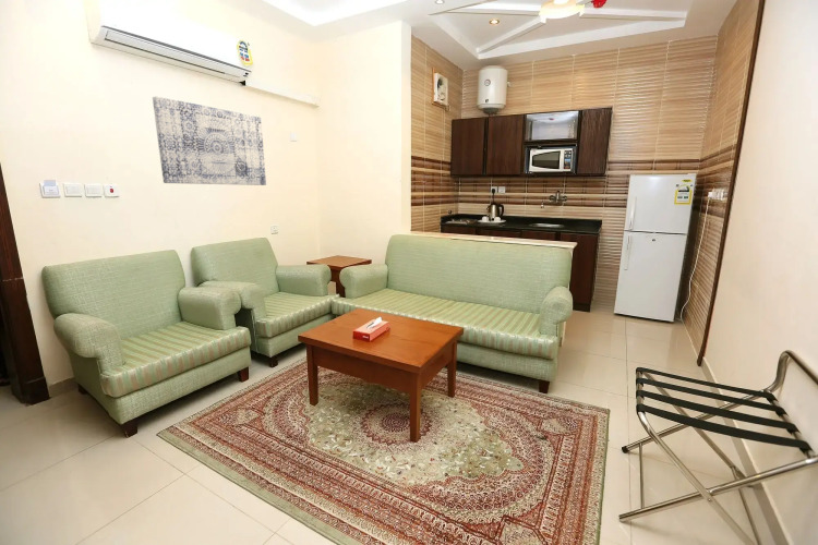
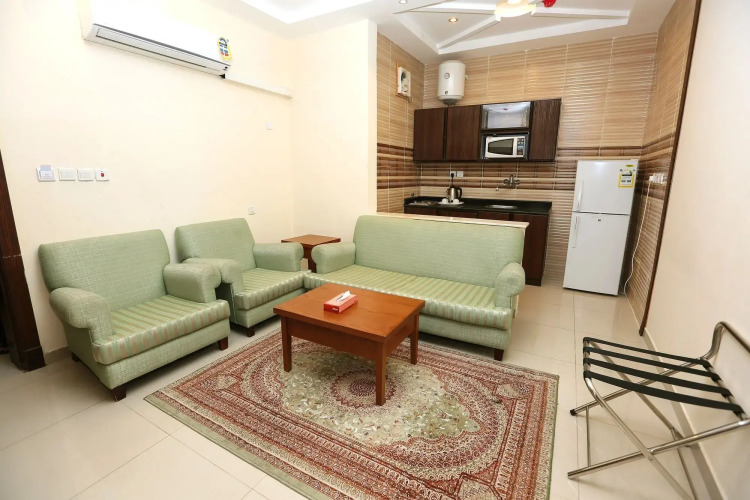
- wall art [152,95,267,186]
